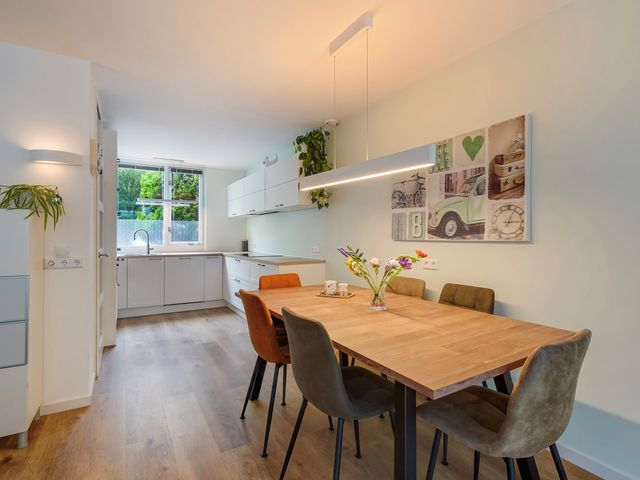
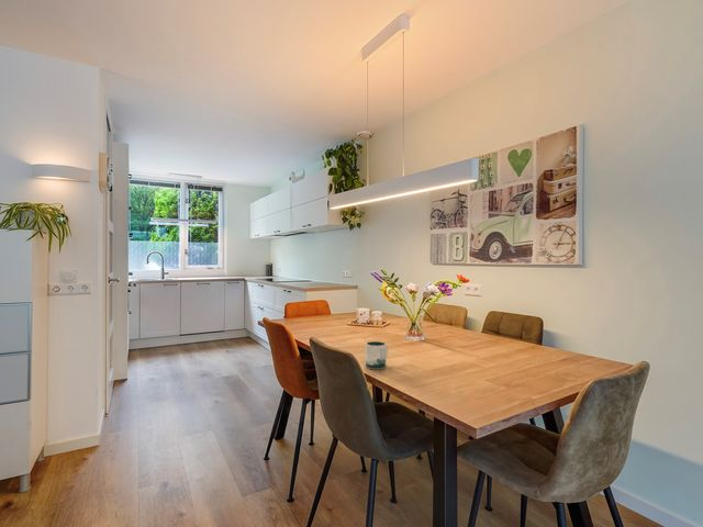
+ mug [365,340,389,370]
